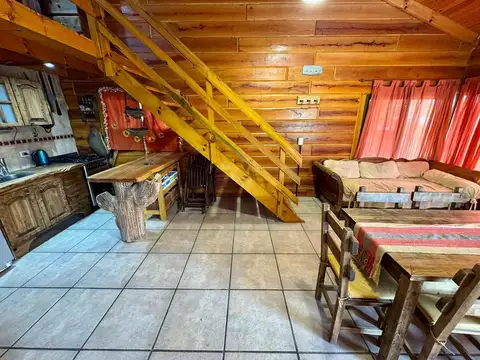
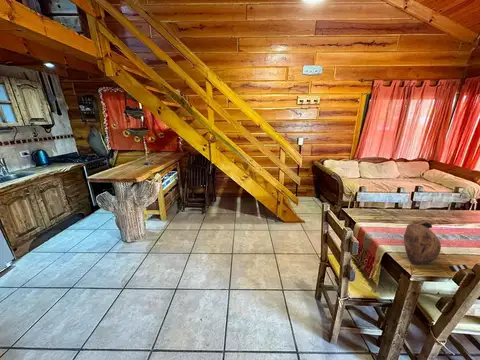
+ decorative bowl [403,221,469,273]
